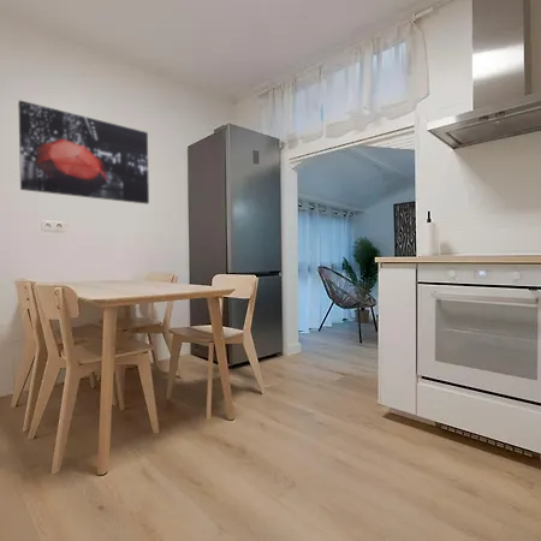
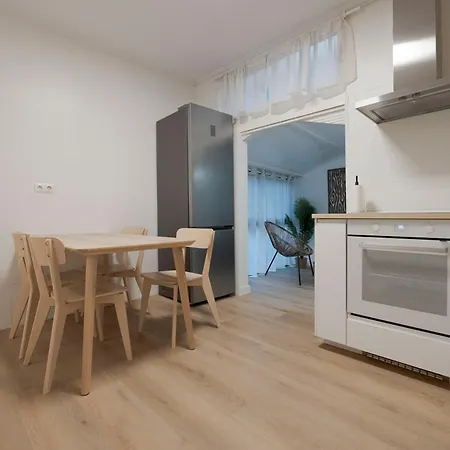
- wall art [17,99,150,206]
